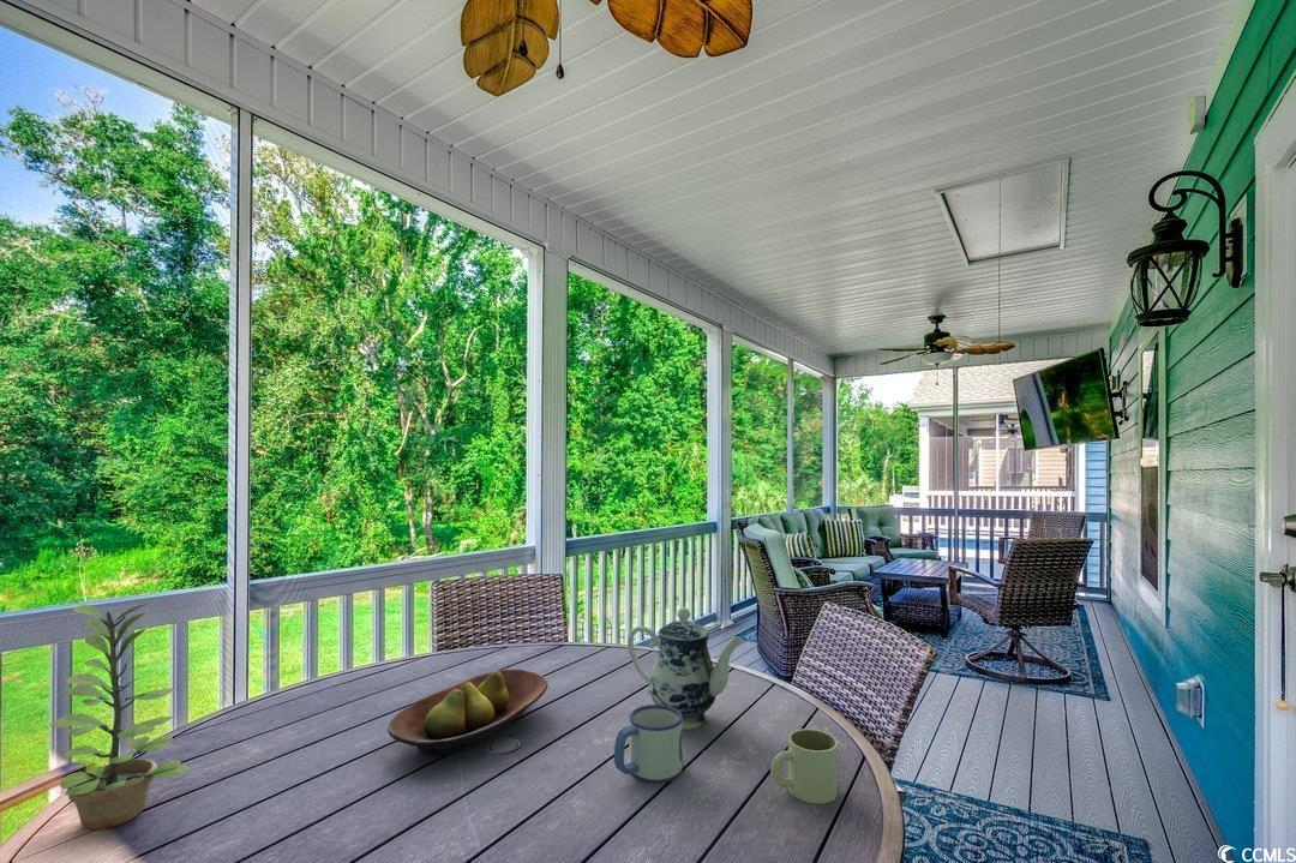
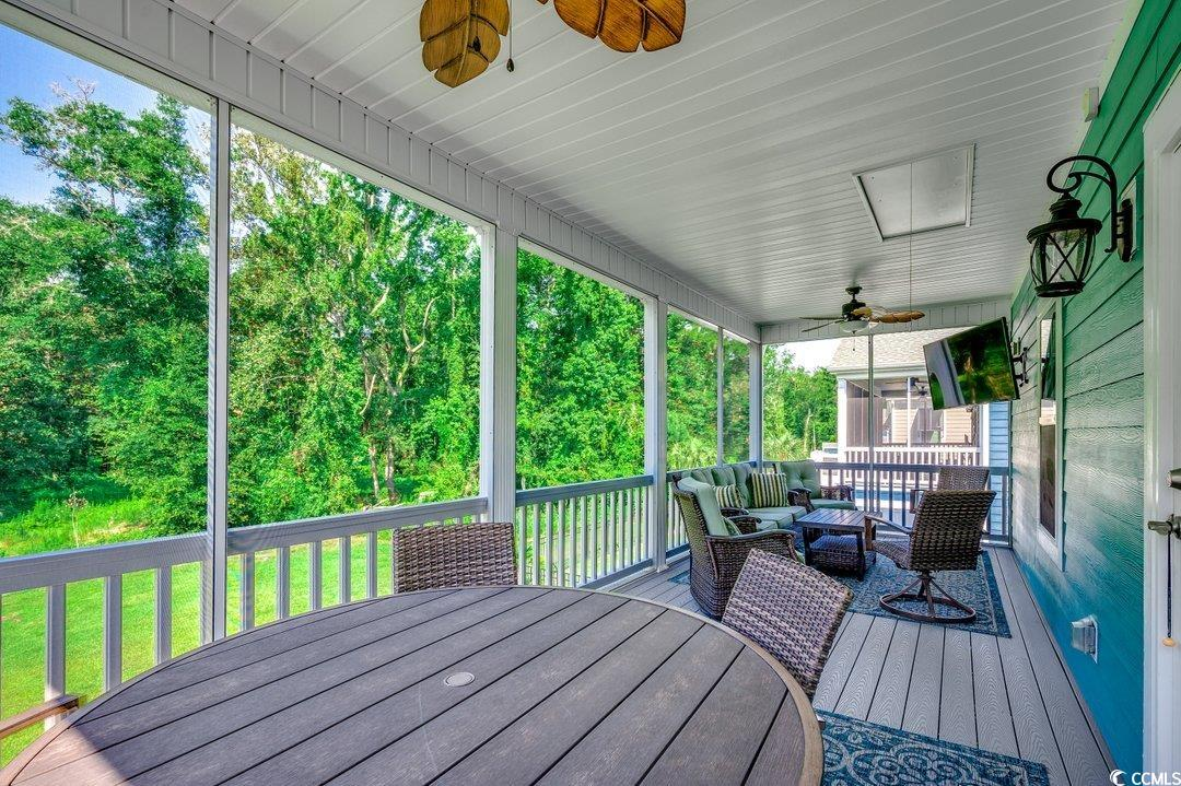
- mug [769,727,839,804]
- teapot [626,606,744,731]
- plant [49,601,192,831]
- fruit bowl [386,667,548,757]
- mug [613,703,684,784]
